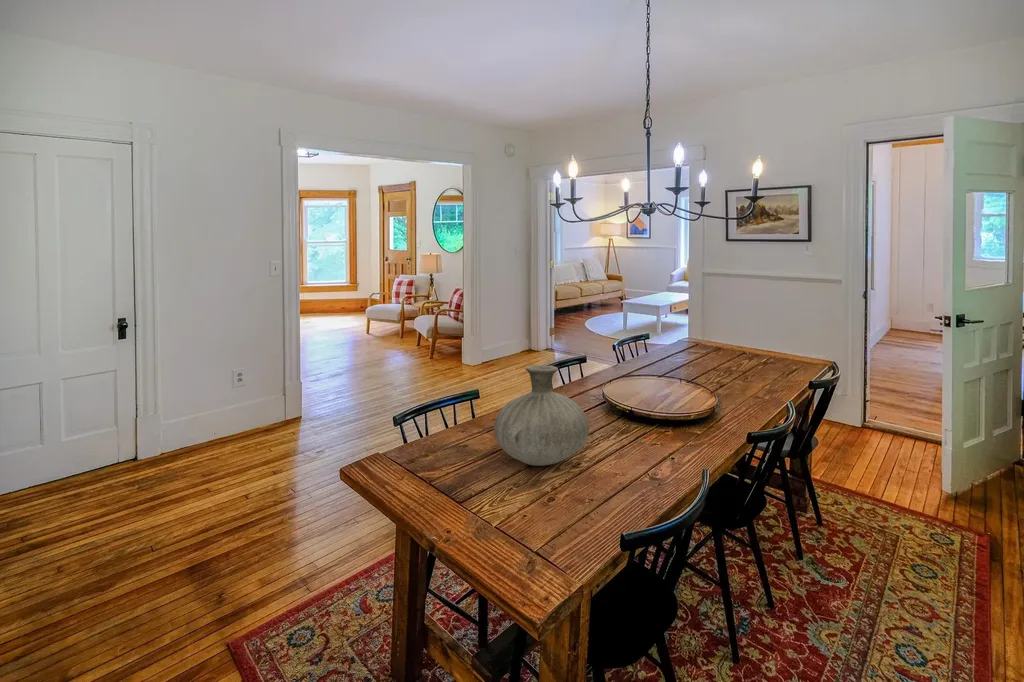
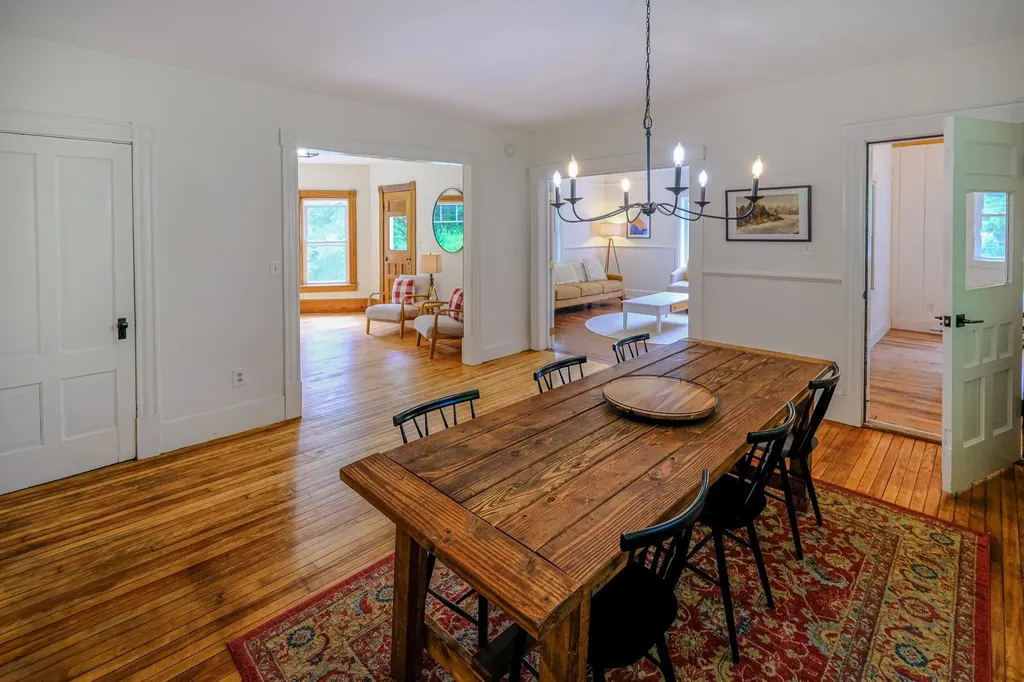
- vase [493,364,590,467]
